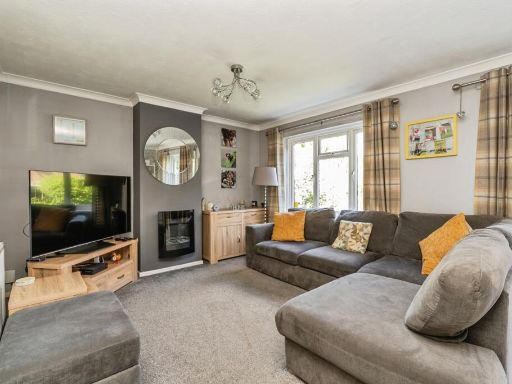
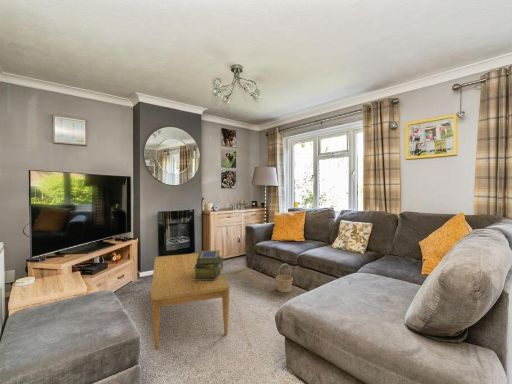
+ coffee table [150,252,231,350]
+ basket [275,263,294,293]
+ stack of books [193,249,226,280]
